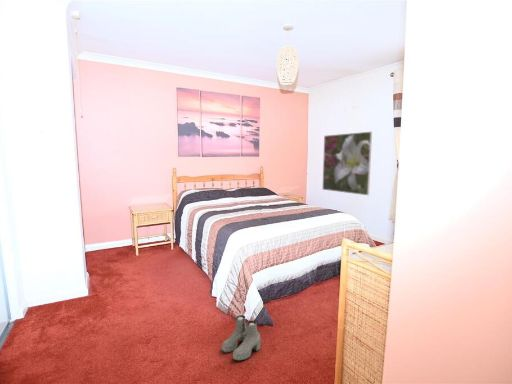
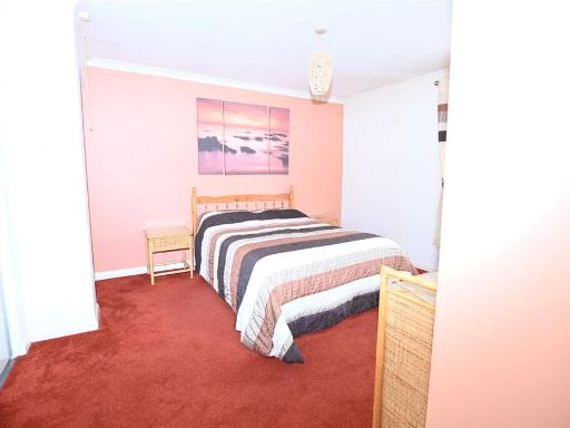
- boots [221,314,261,362]
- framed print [322,131,373,196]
